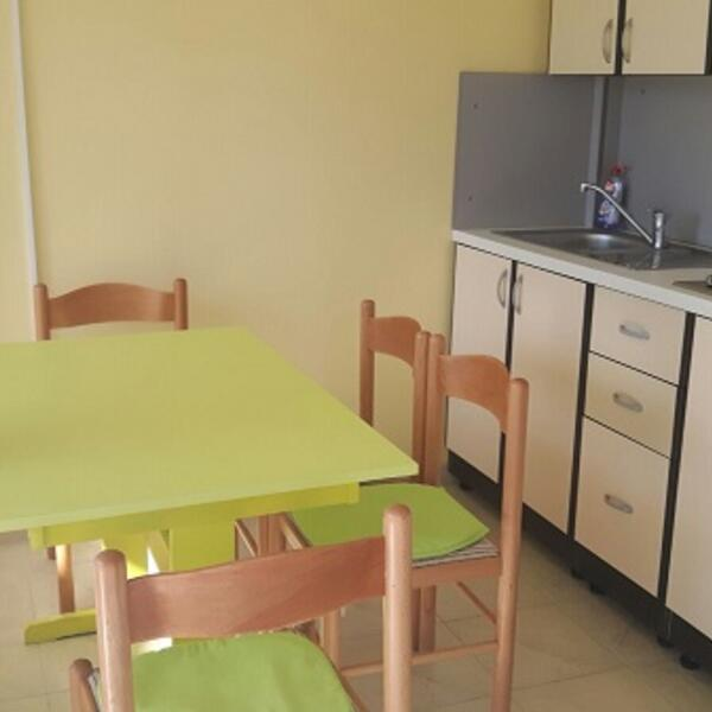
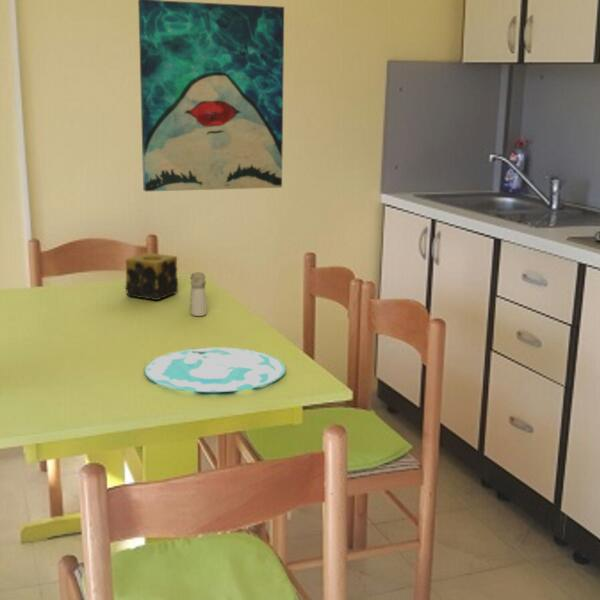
+ candle [125,252,179,301]
+ plate [144,347,286,393]
+ salt and pepper shaker [189,271,208,317]
+ wall art [137,0,285,192]
